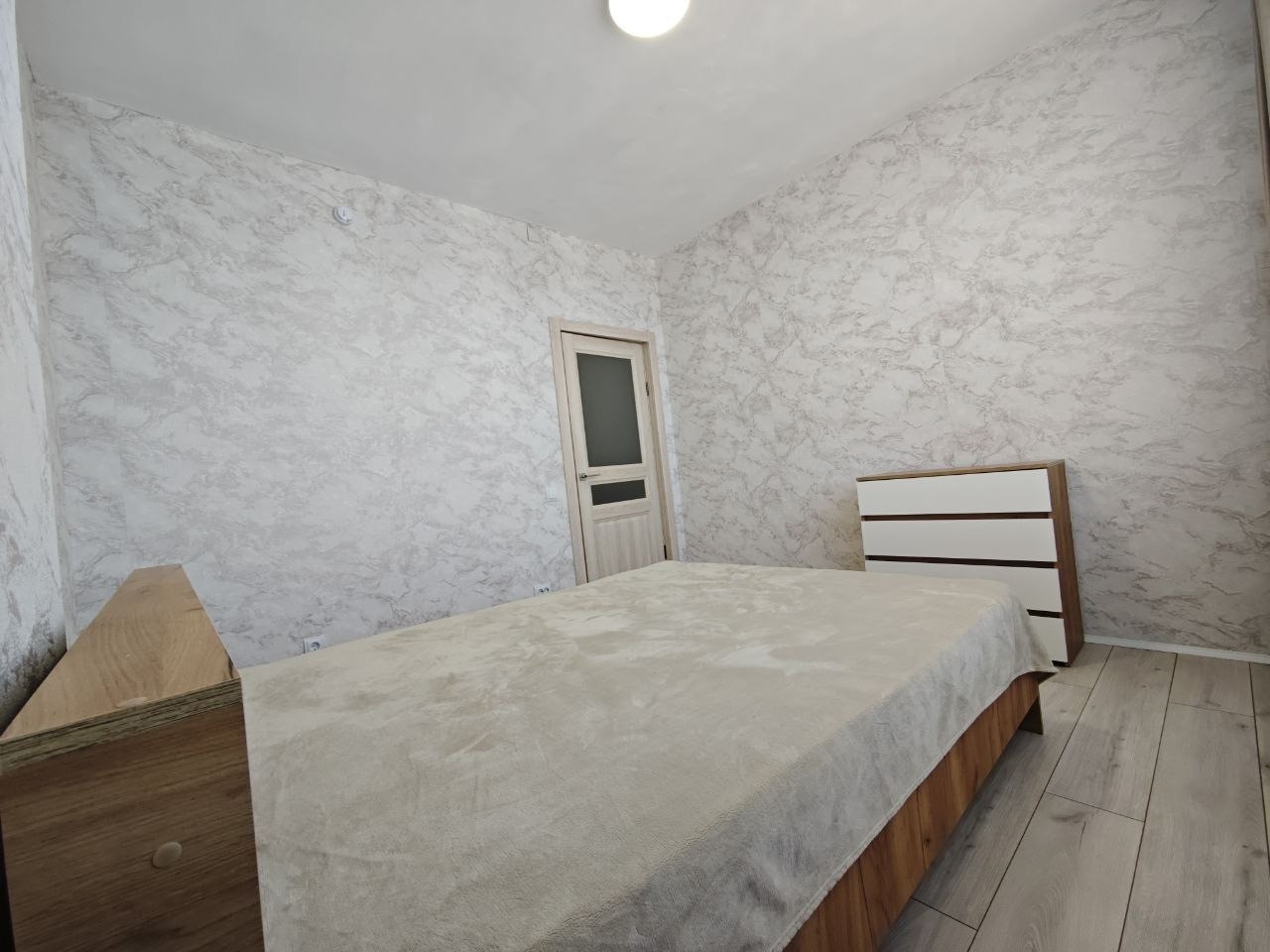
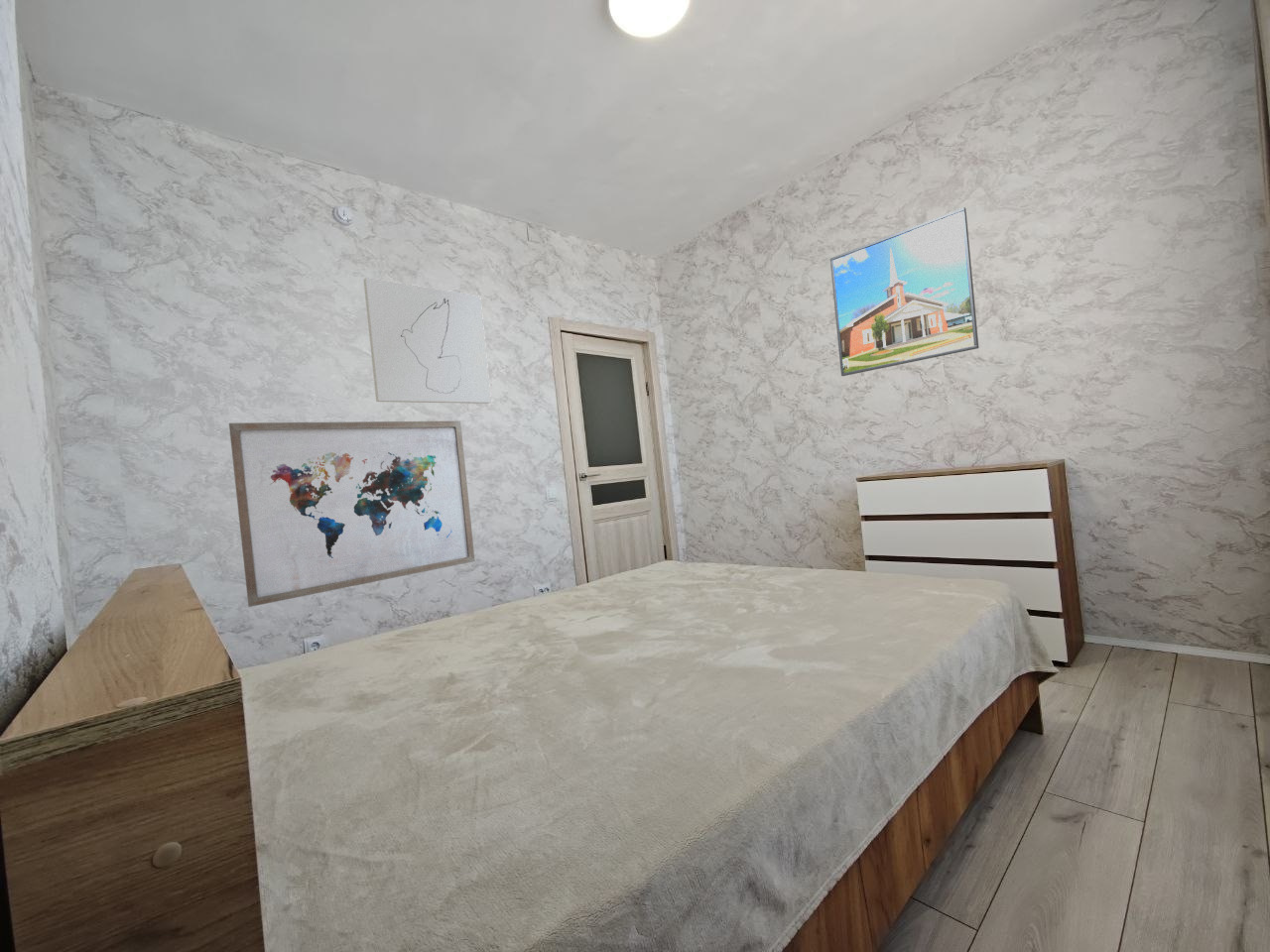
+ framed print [829,206,980,377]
+ wall art [228,420,476,608]
+ wall art [363,277,492,405]
